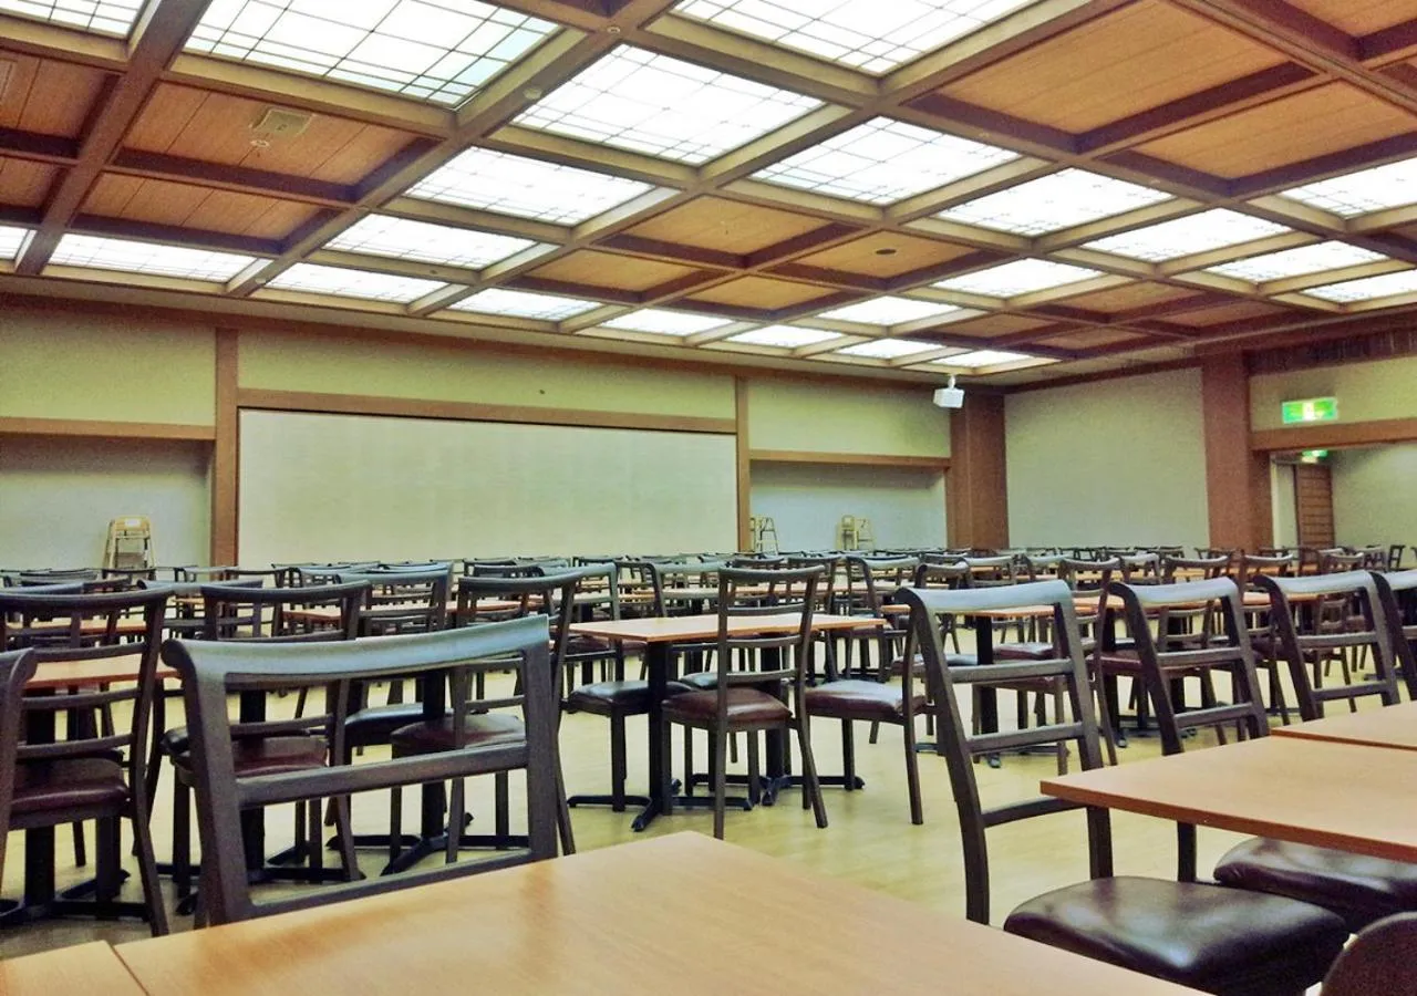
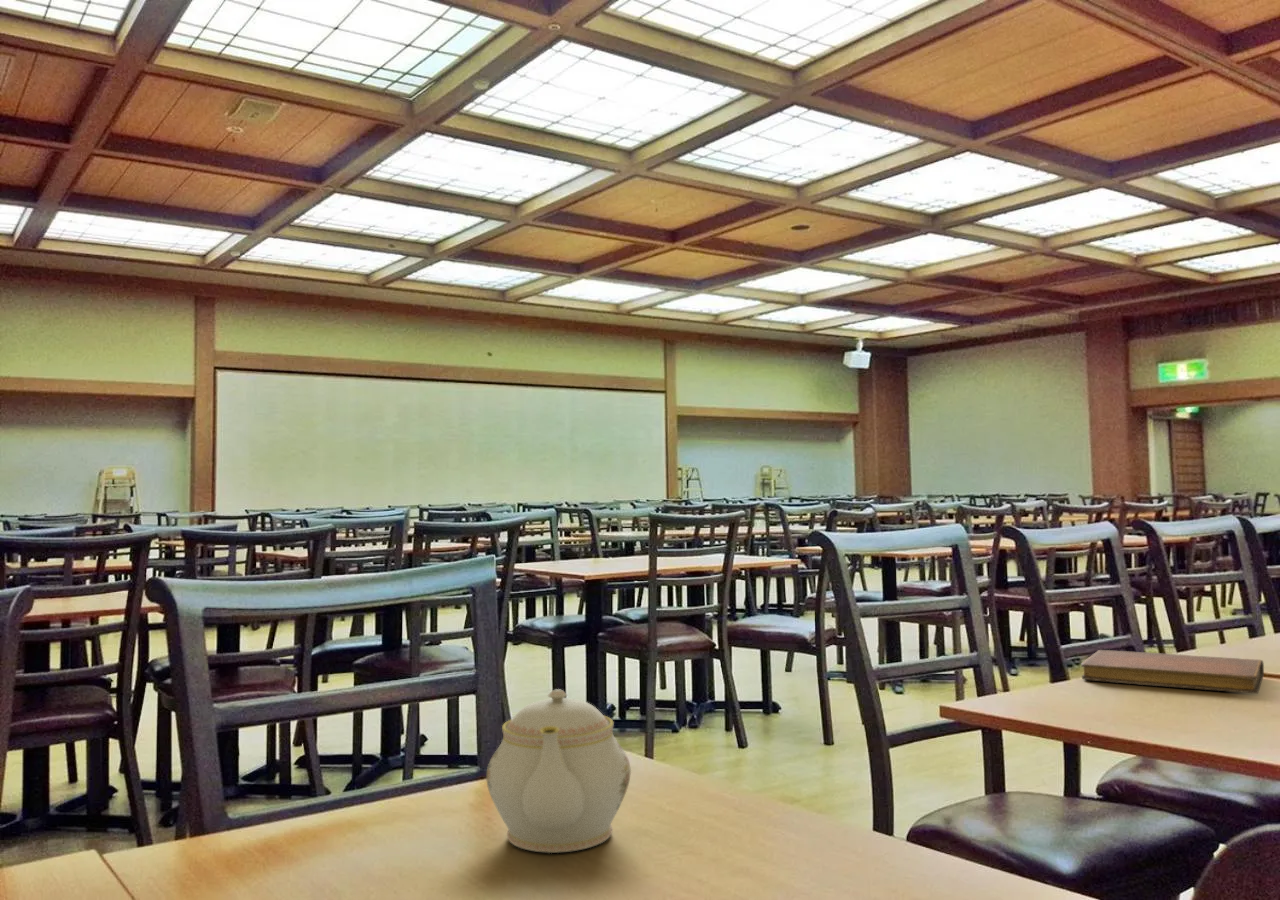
+ teapot [485,688,632,854]
+ notebook [1080,649,1265,694]
